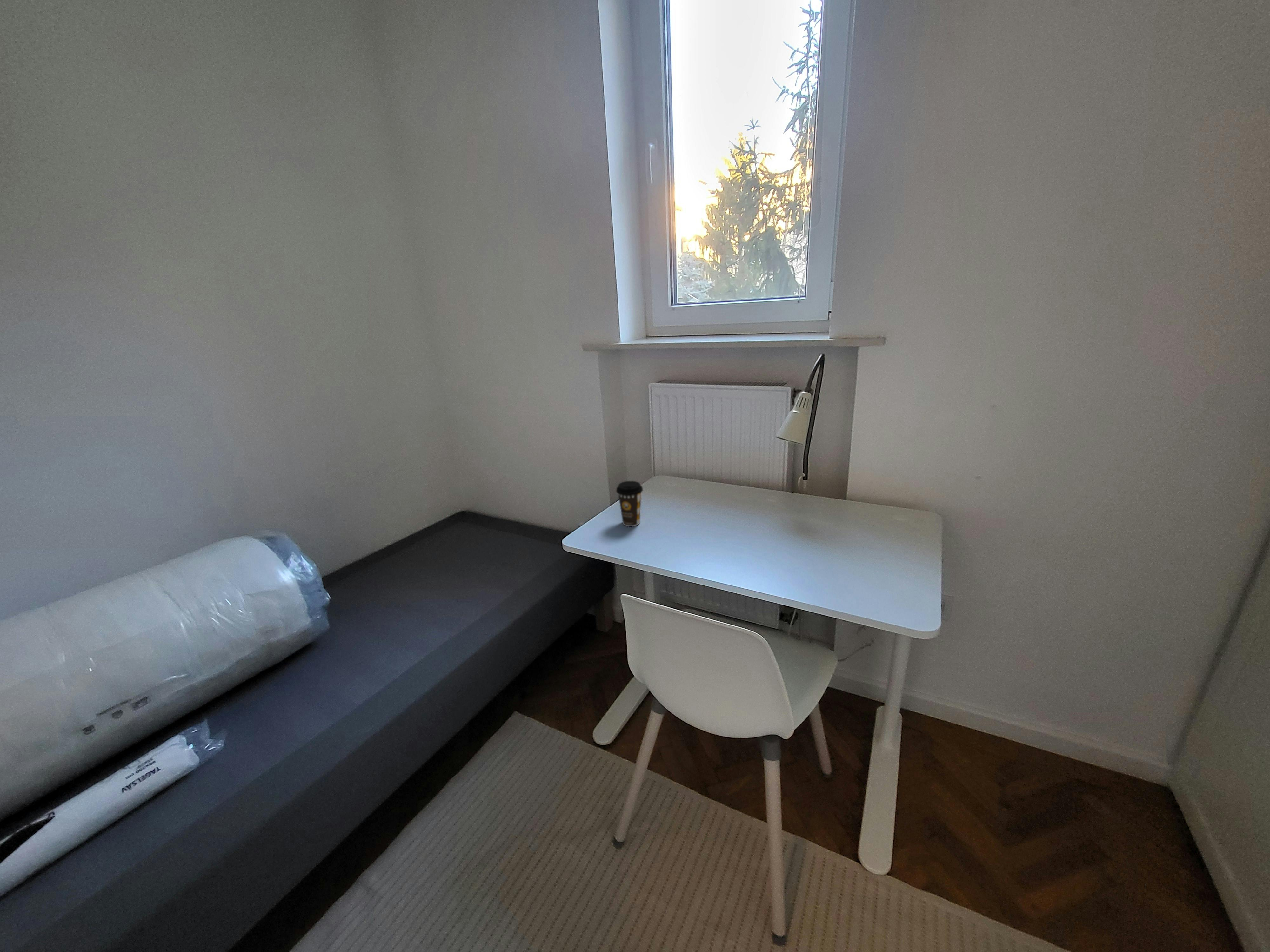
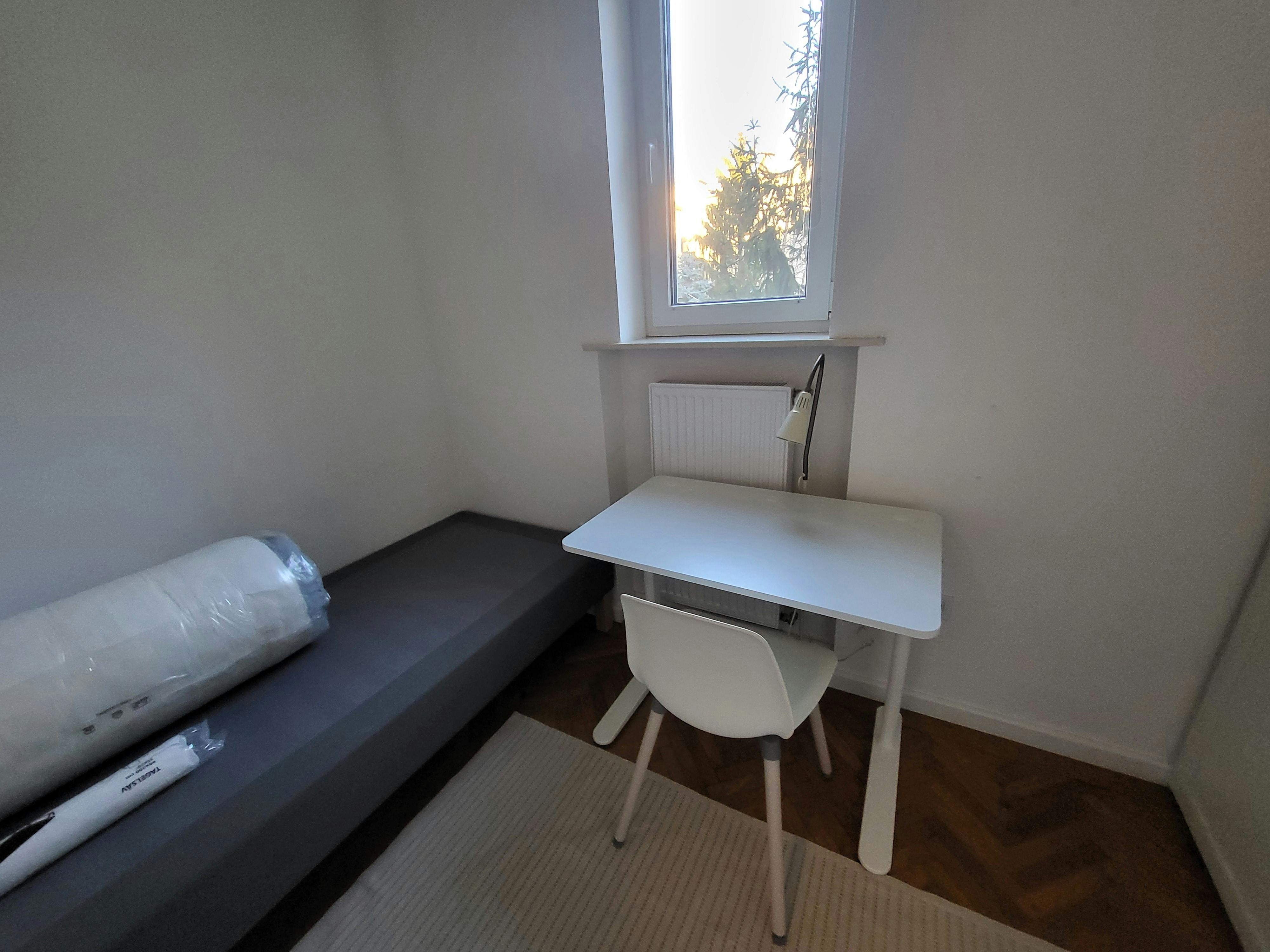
- coffee cup [616,481,643,527]
